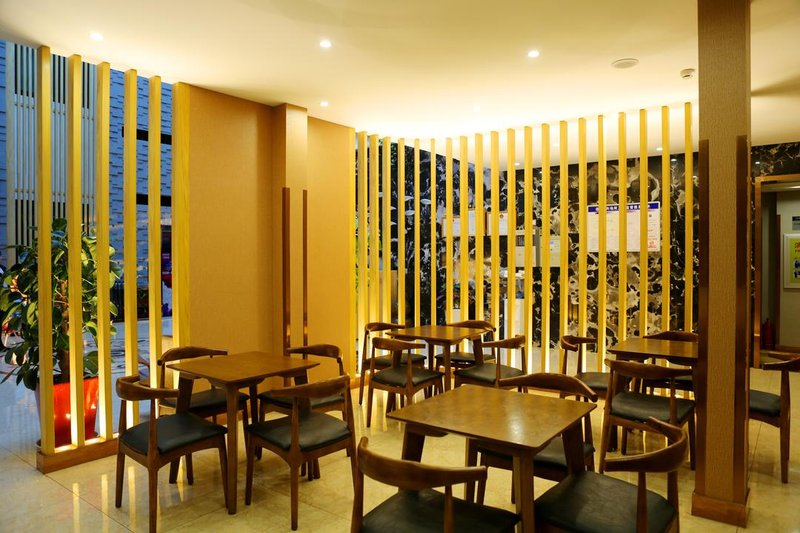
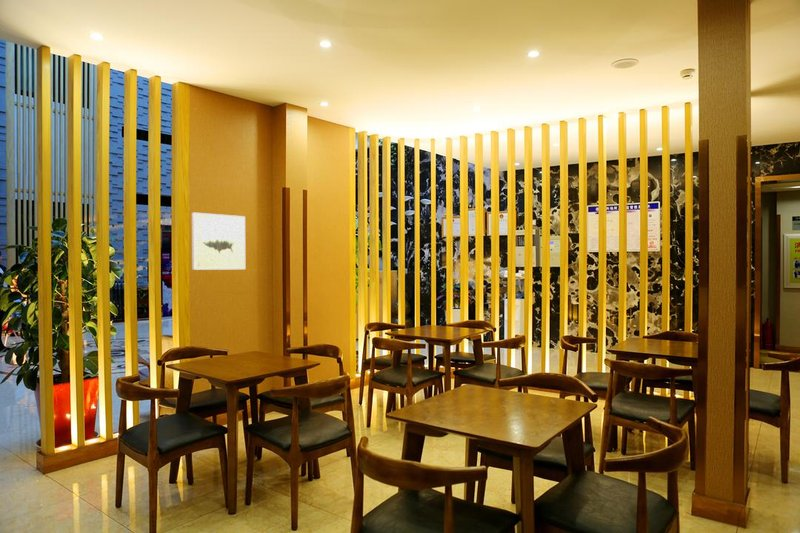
+ wall art [191,212,246,271]
